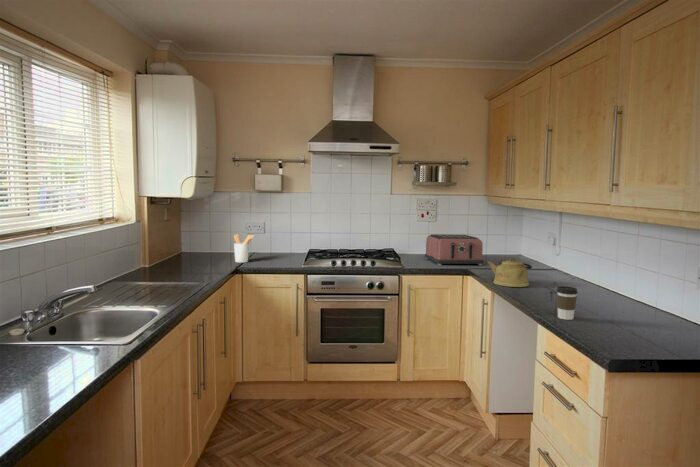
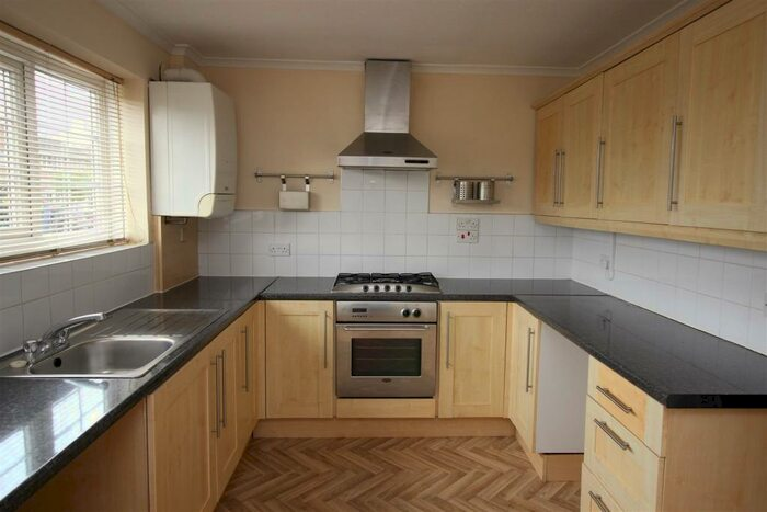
- kettle [487,257,533,288]
- coffee cup [556,285,579,321]
- toaster [424,233,484,267]
- utensil holder [233,233,255,264]
